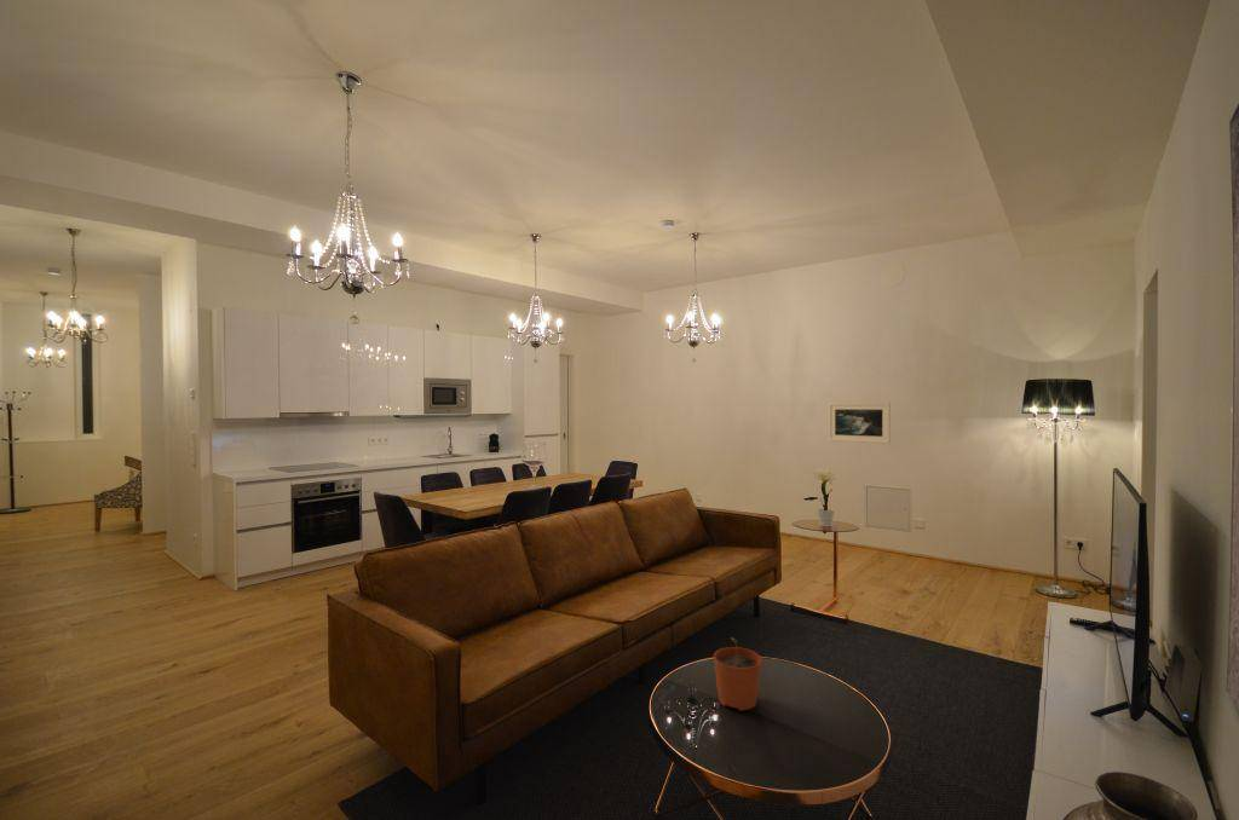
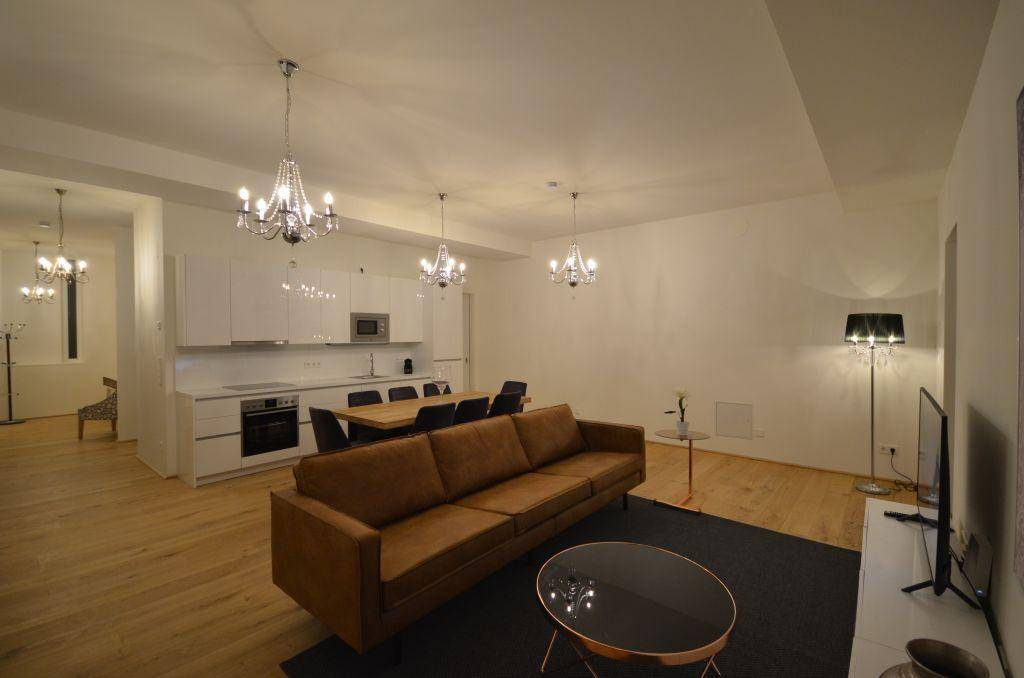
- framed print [828,402,892,445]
- plant pot [713,636,762,711]
